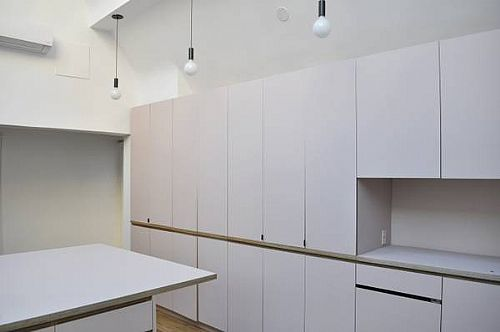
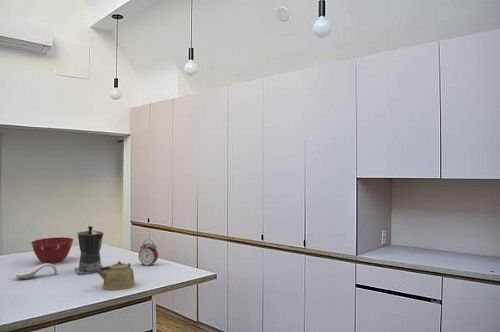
+ alarm clock [138,238,159,267]
+ mixing bowl [30,236,74,264]
+ spoon rest [14,263,58,280]
+ coffee maker [74,225,104,276]
+ kettle [96,260,136,291]
